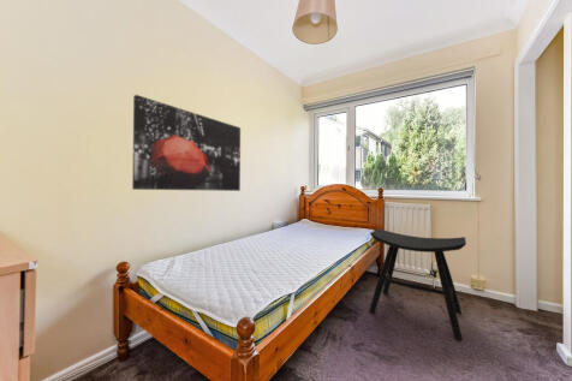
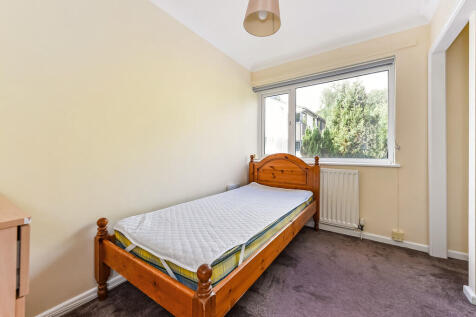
- stool [368,227,467,341]
- wall art [131,94,242,192]
